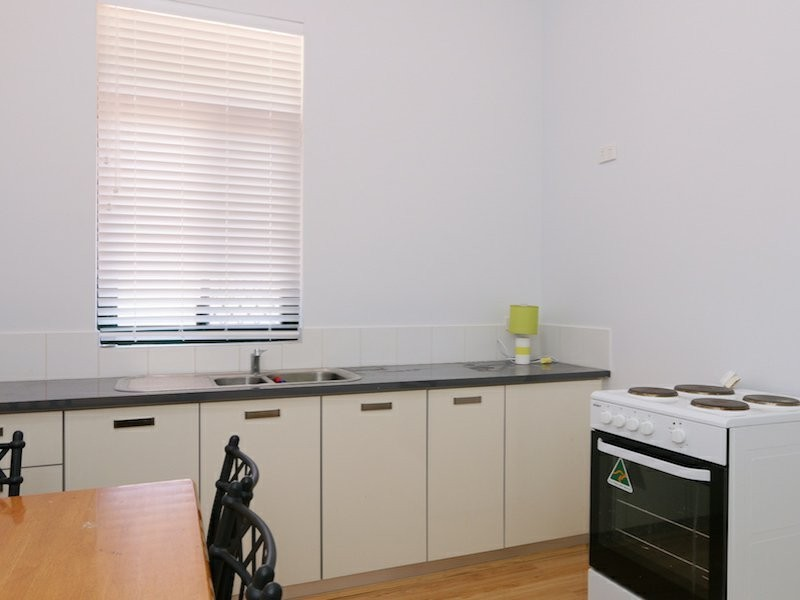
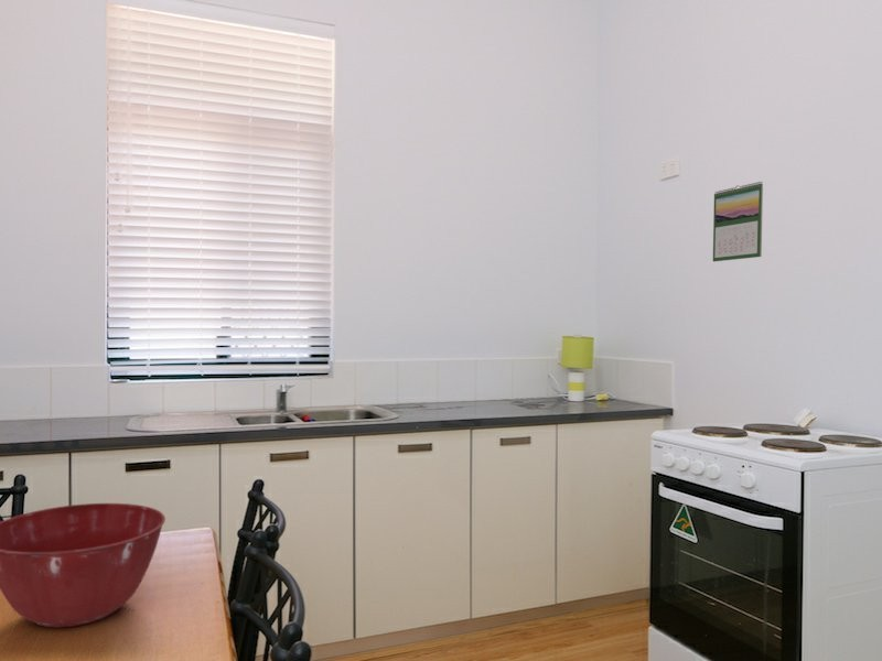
+ calendar [712,181,764,262]
+ mixing bowl [0,502,166,629]
